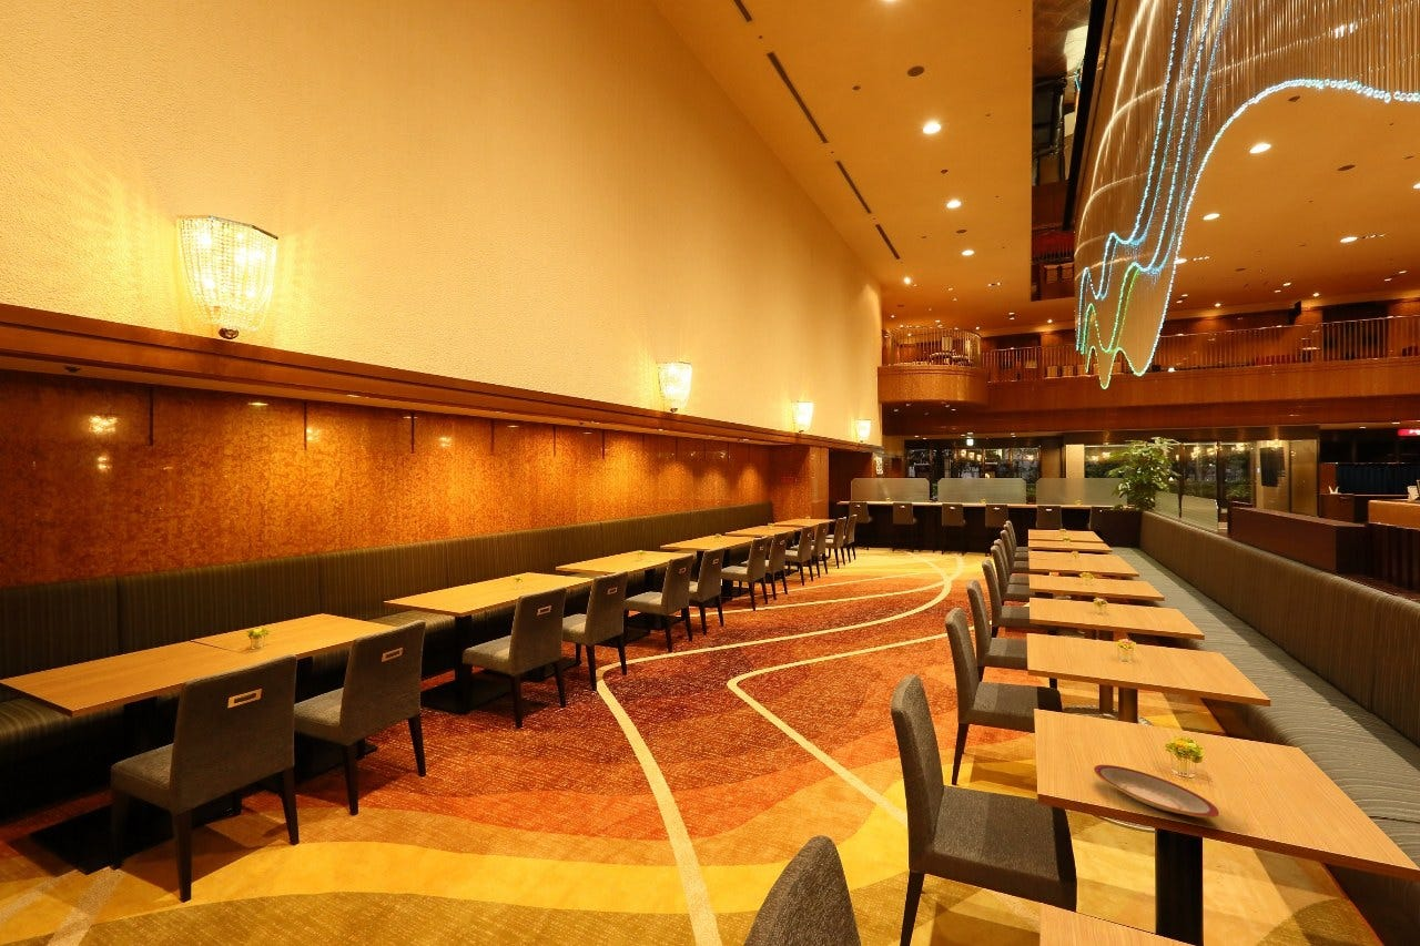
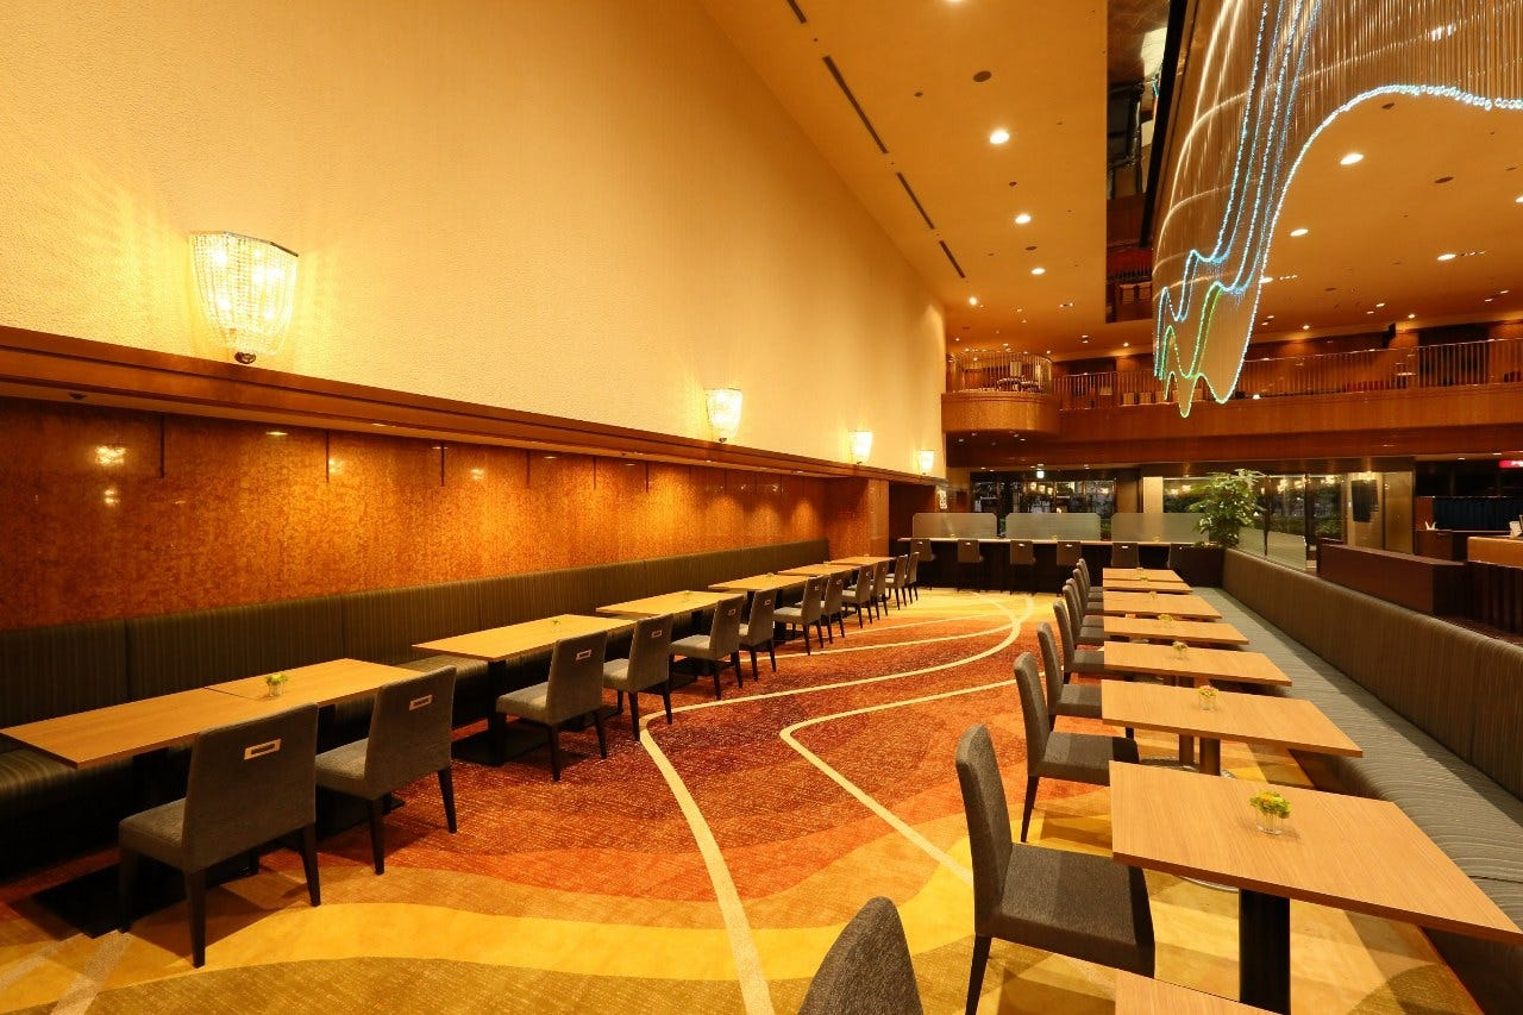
- plate [1093,764,1220,820]
